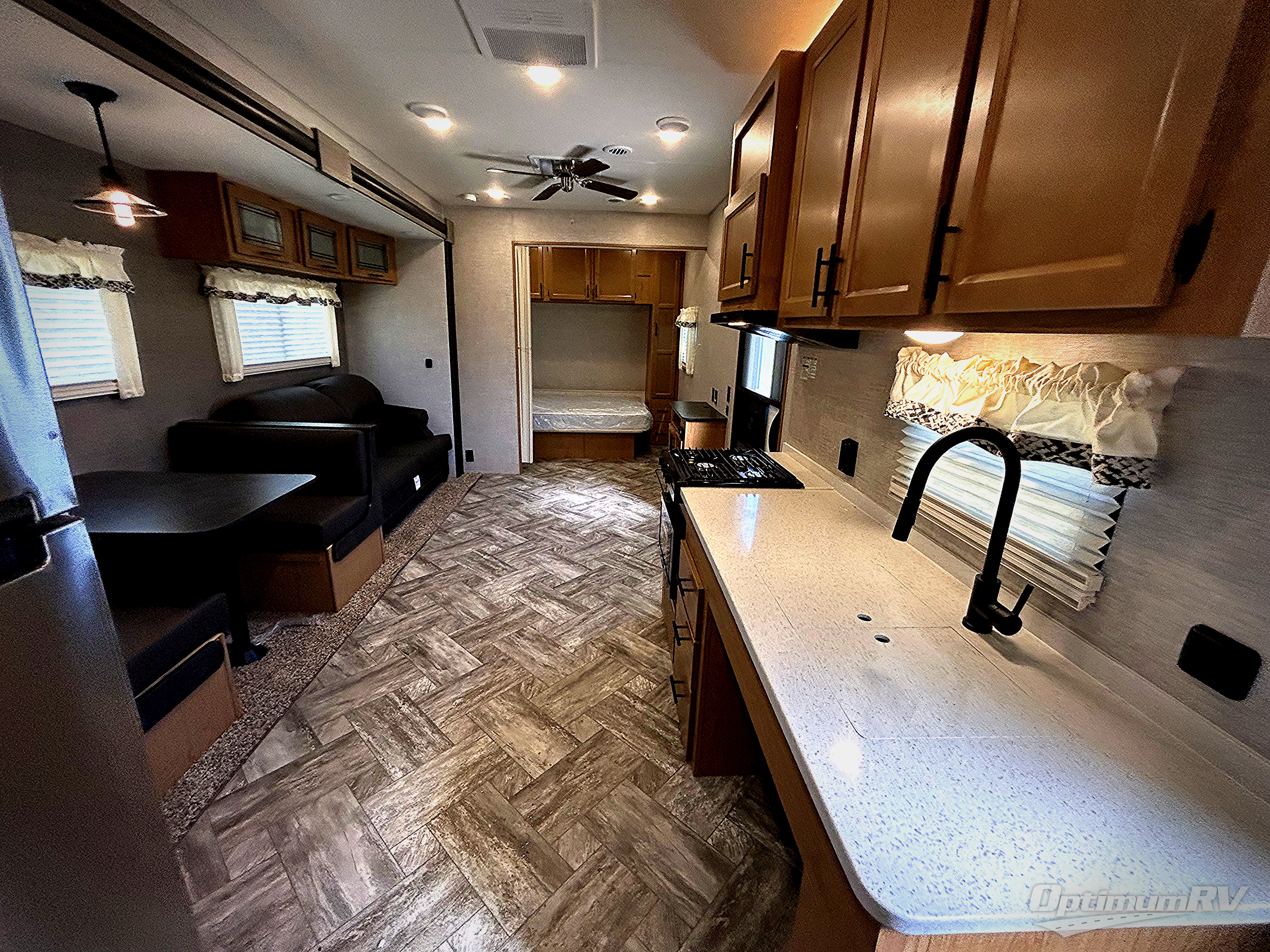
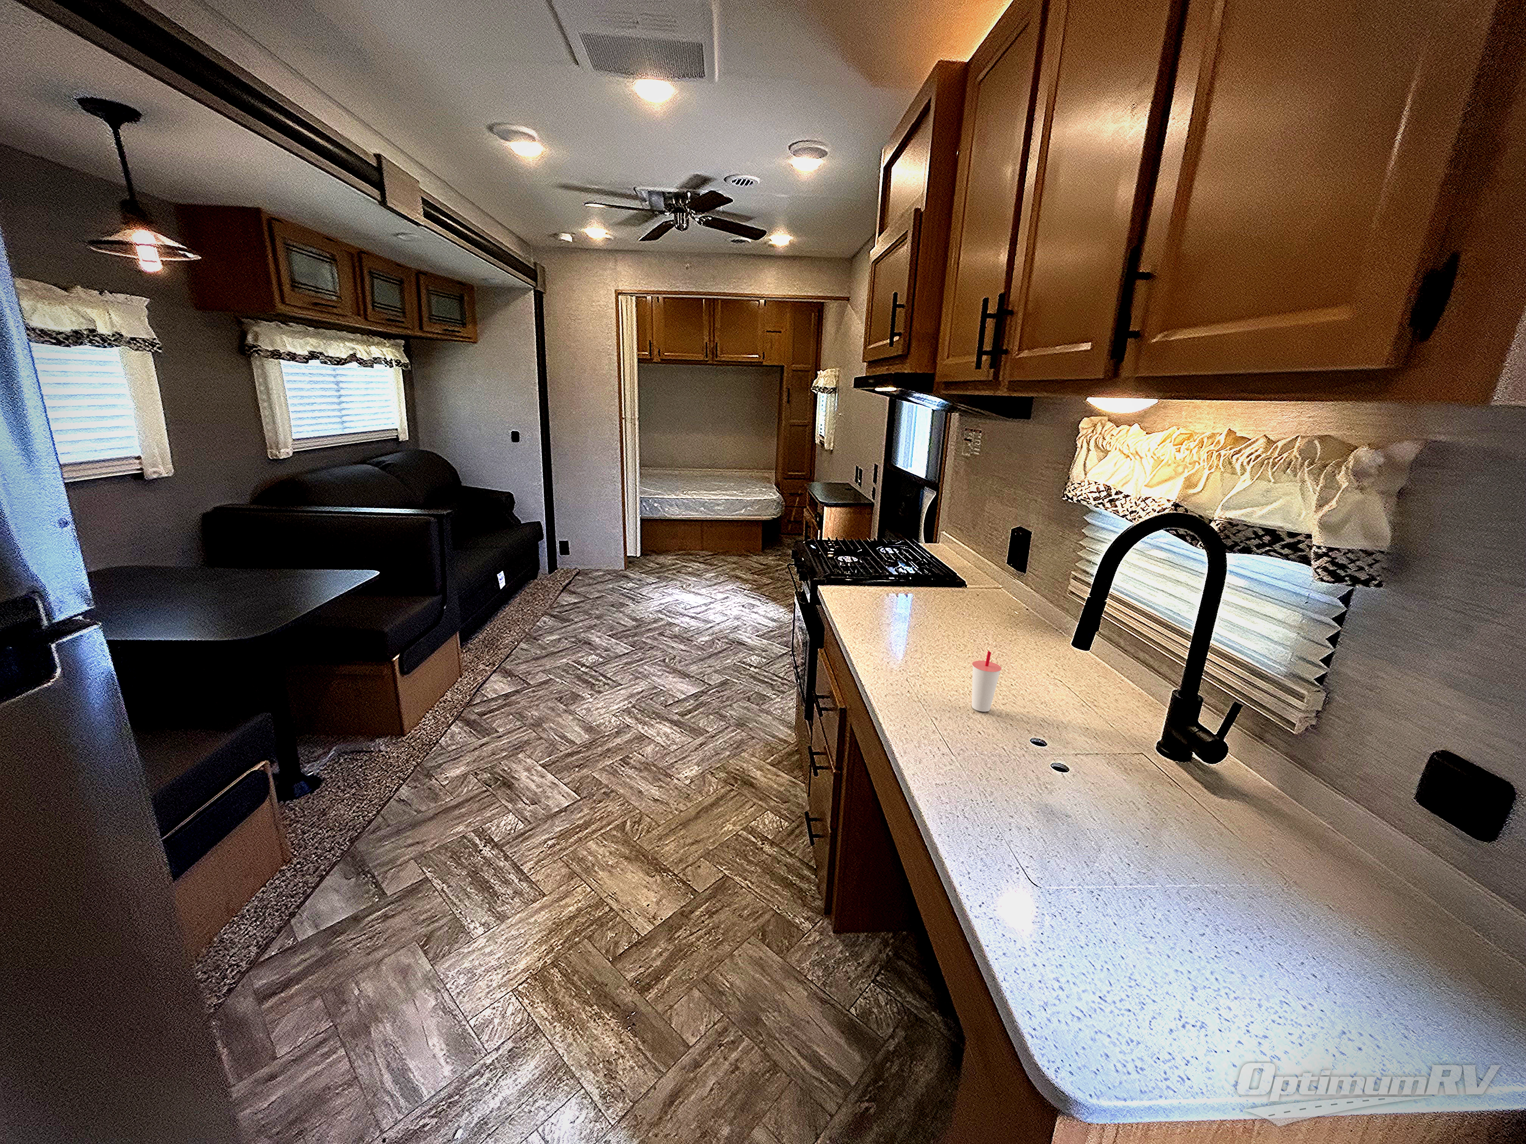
+ cup [972,650,1002,711]
